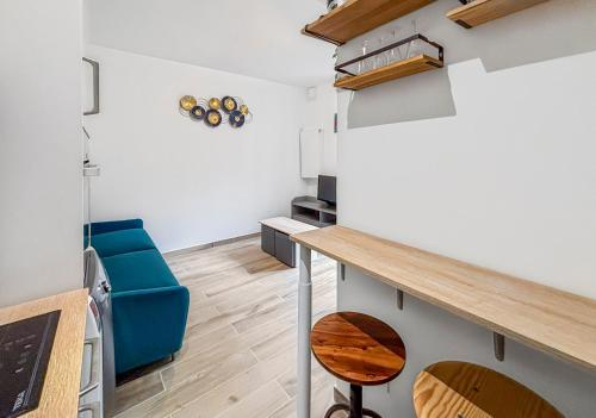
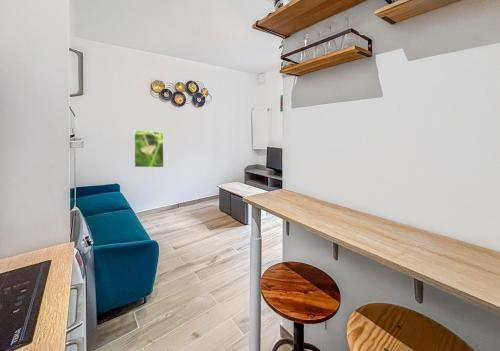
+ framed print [133,129,165,168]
